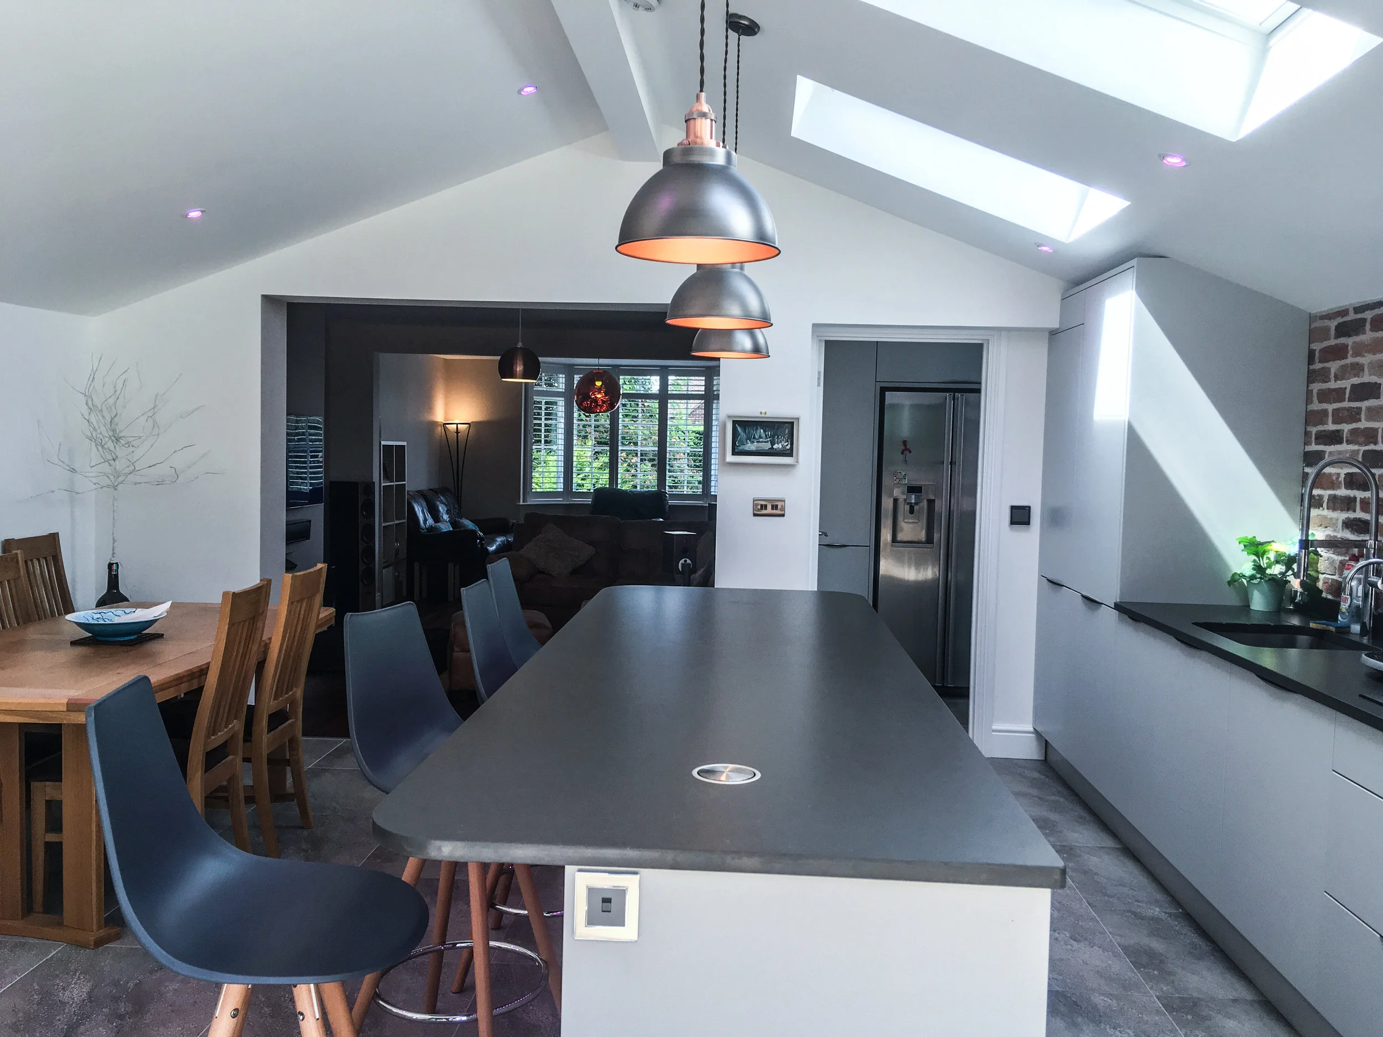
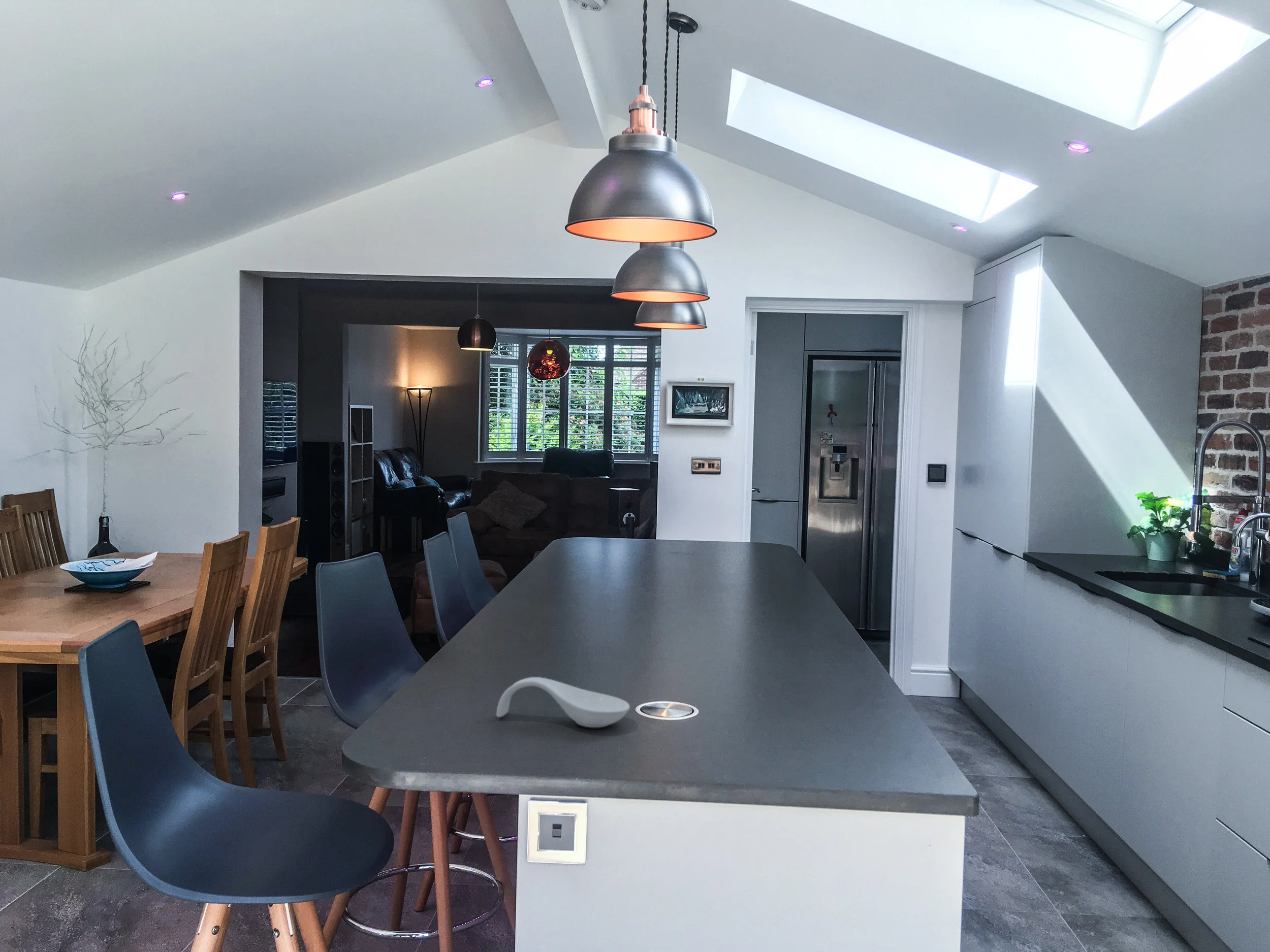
+ spoon rest [496,677,630,728]
